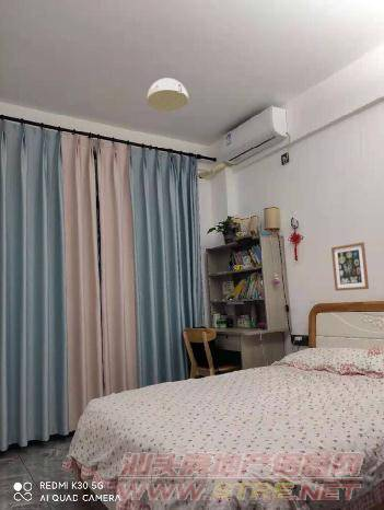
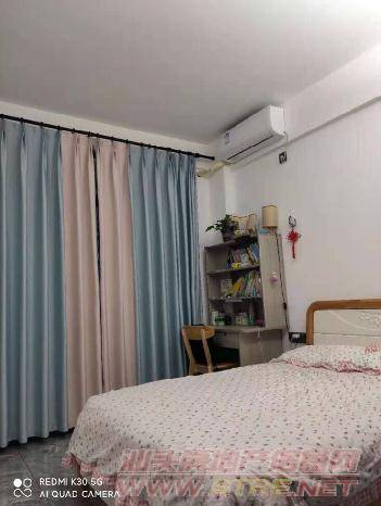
- ceiling light [146,77,189,112]
- wall art [330,241,370,292]
